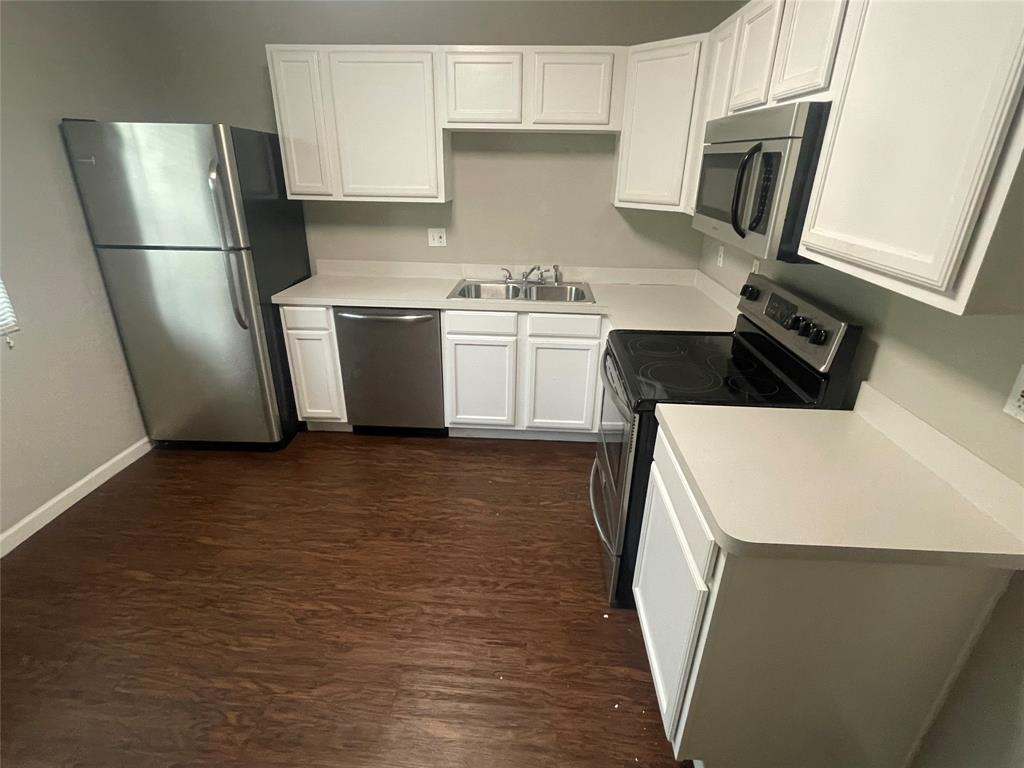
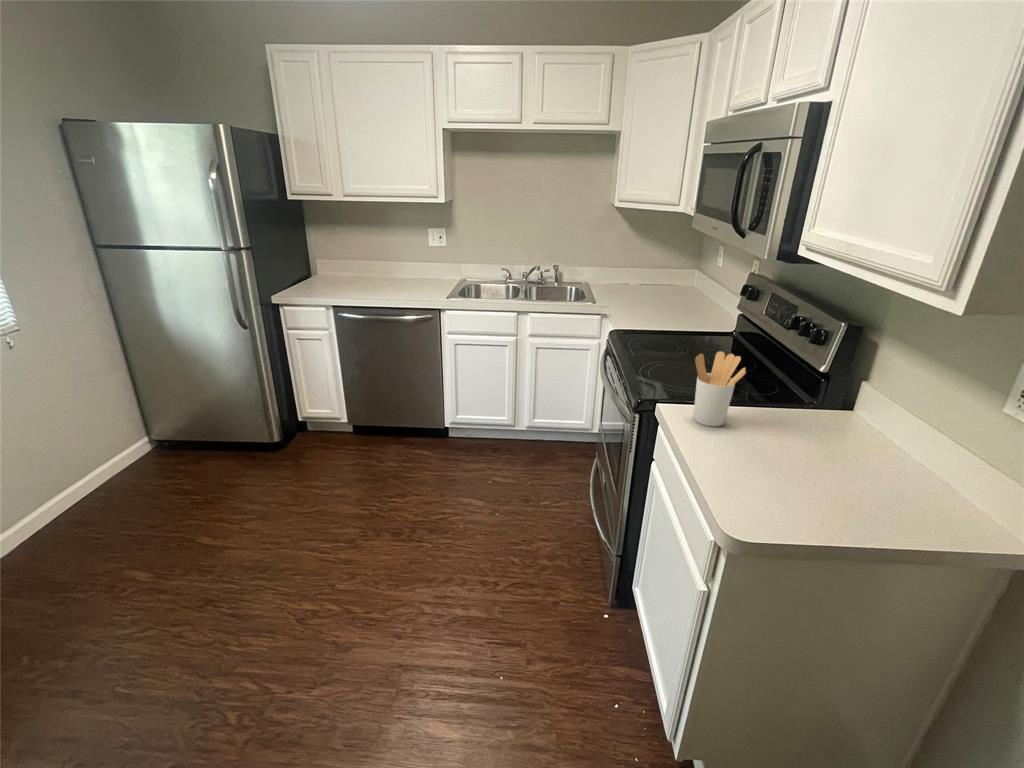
+ utensil holder [692,350,747,428]
